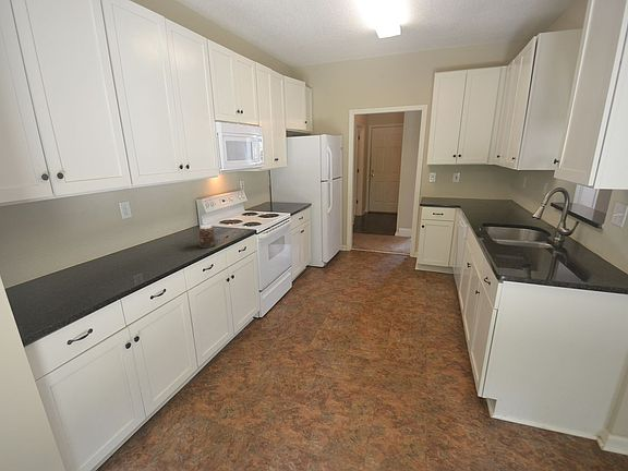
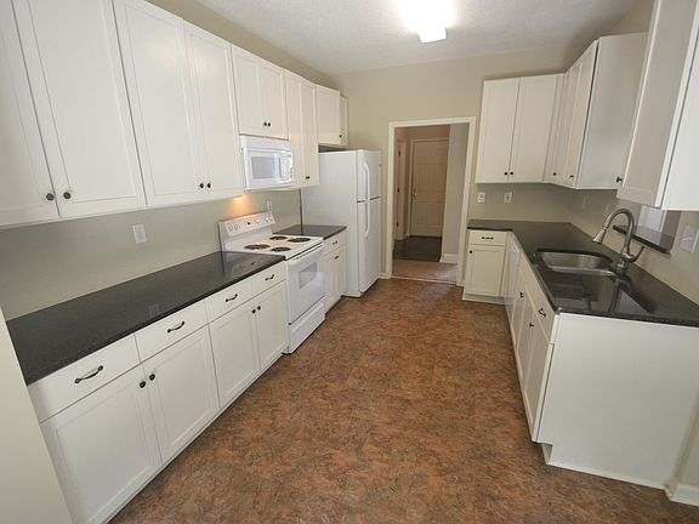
- jar [197,224,217,249]
